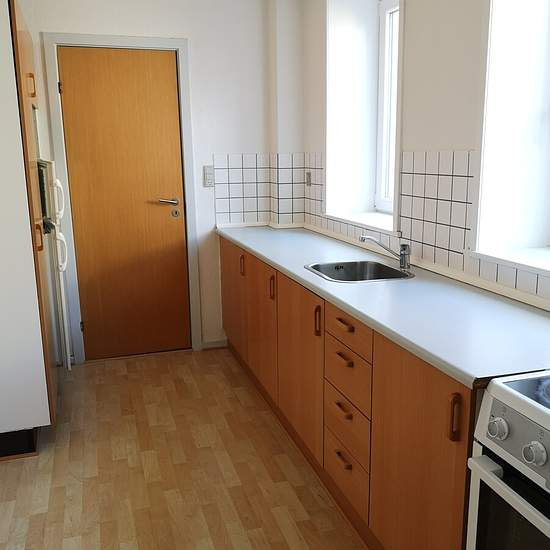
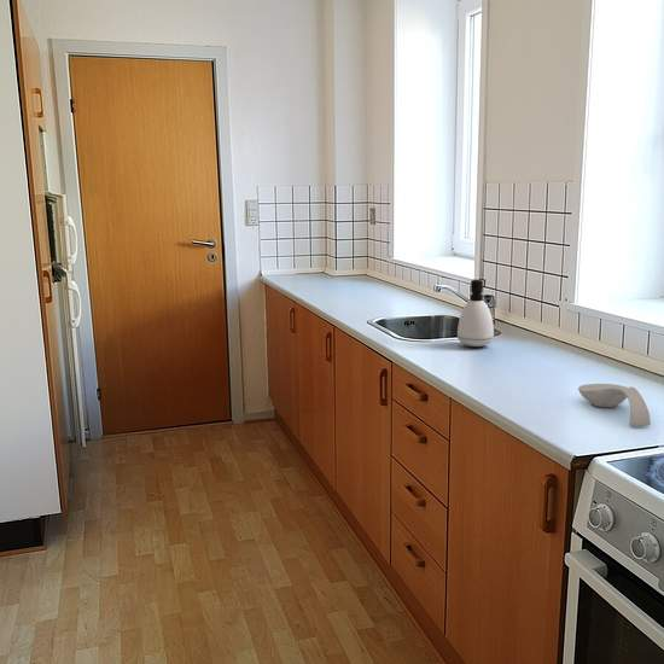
+ soap dispenser [456,279,495,348]
+ spoon rest [577,383,652,427]
